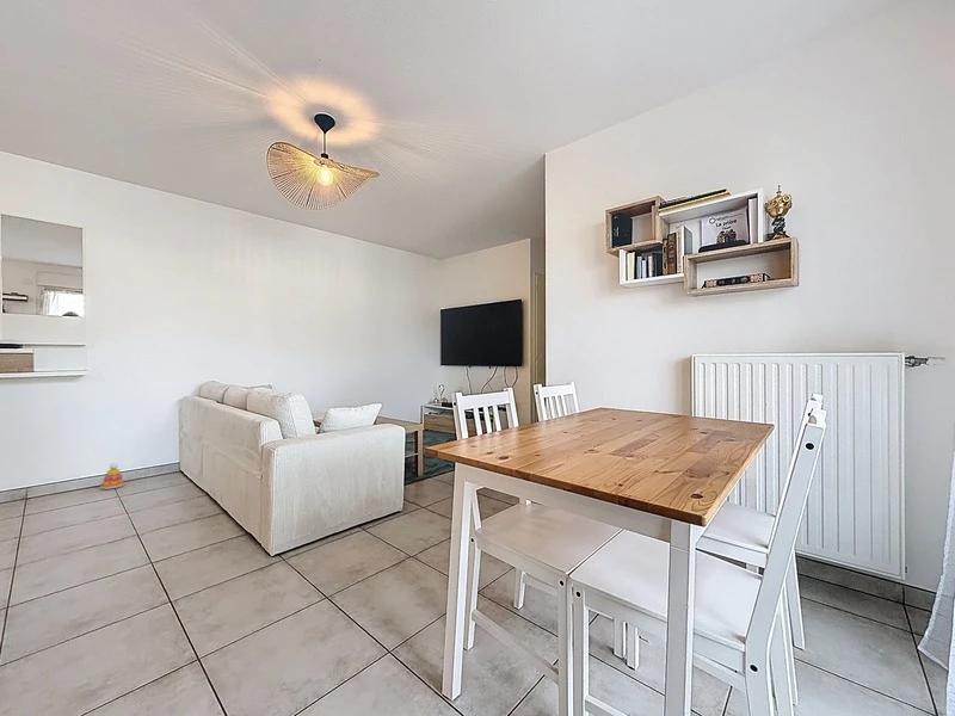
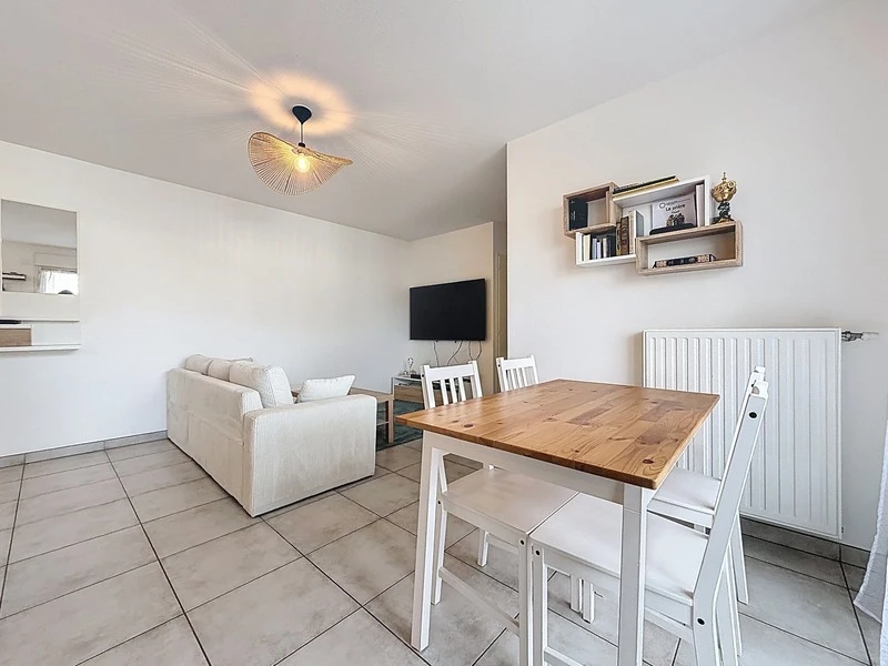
- stacking toy [99,462,127,490]
